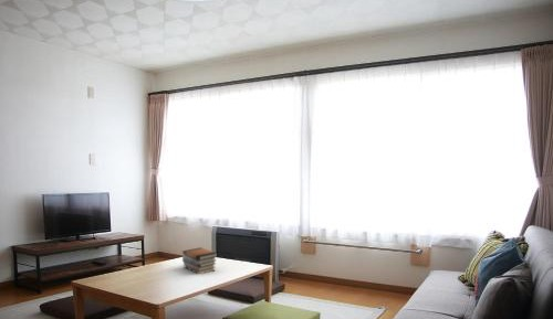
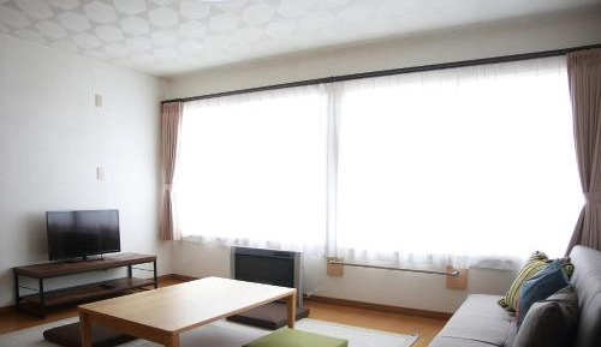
- book stack [181,246,219,275]
